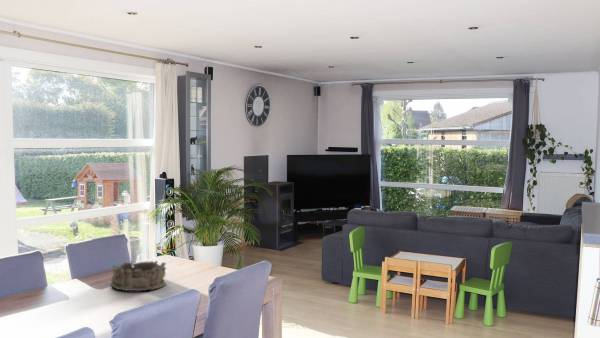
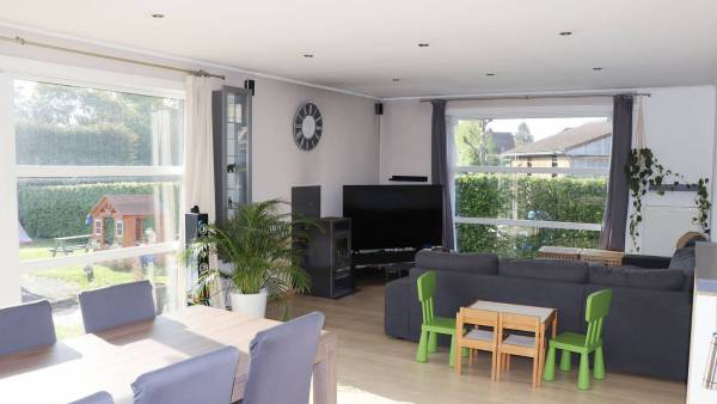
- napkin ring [110,260,167,292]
